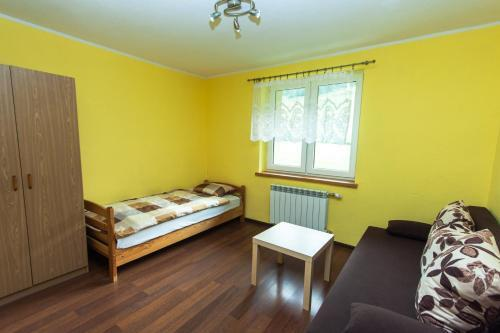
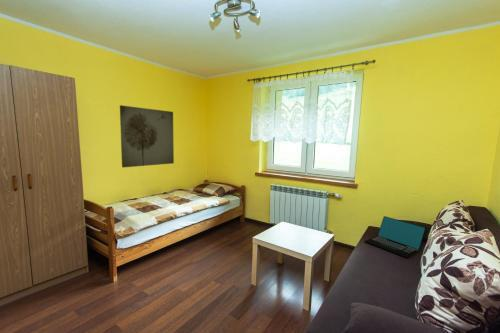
+ laptop [363,215,427,259]
+ wall art [119,104,175,169]
